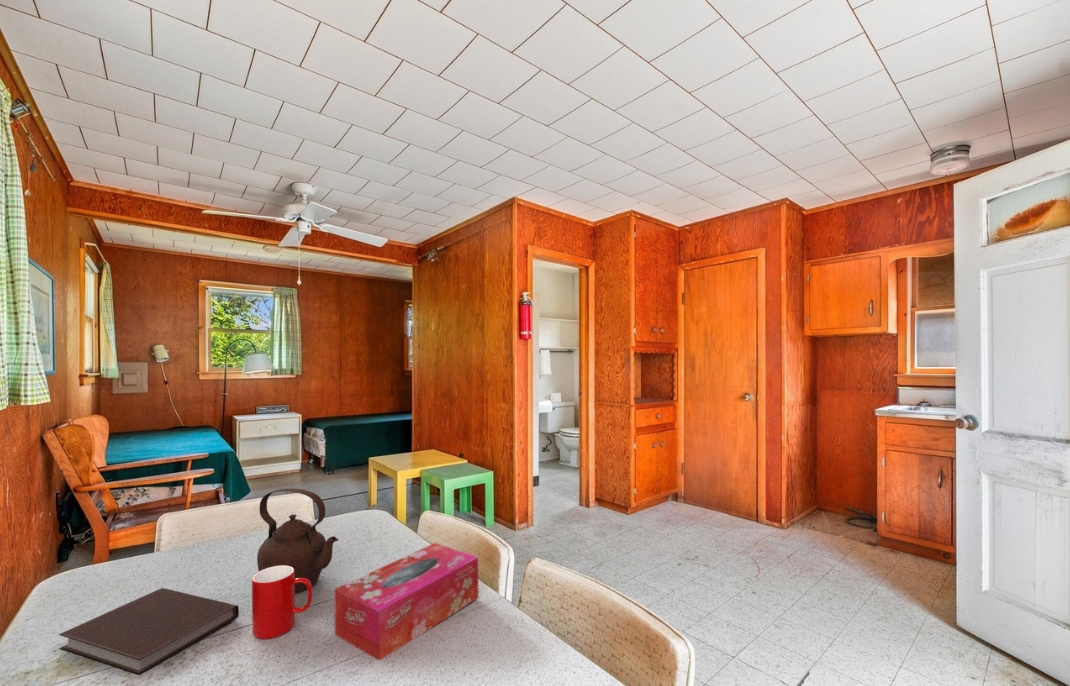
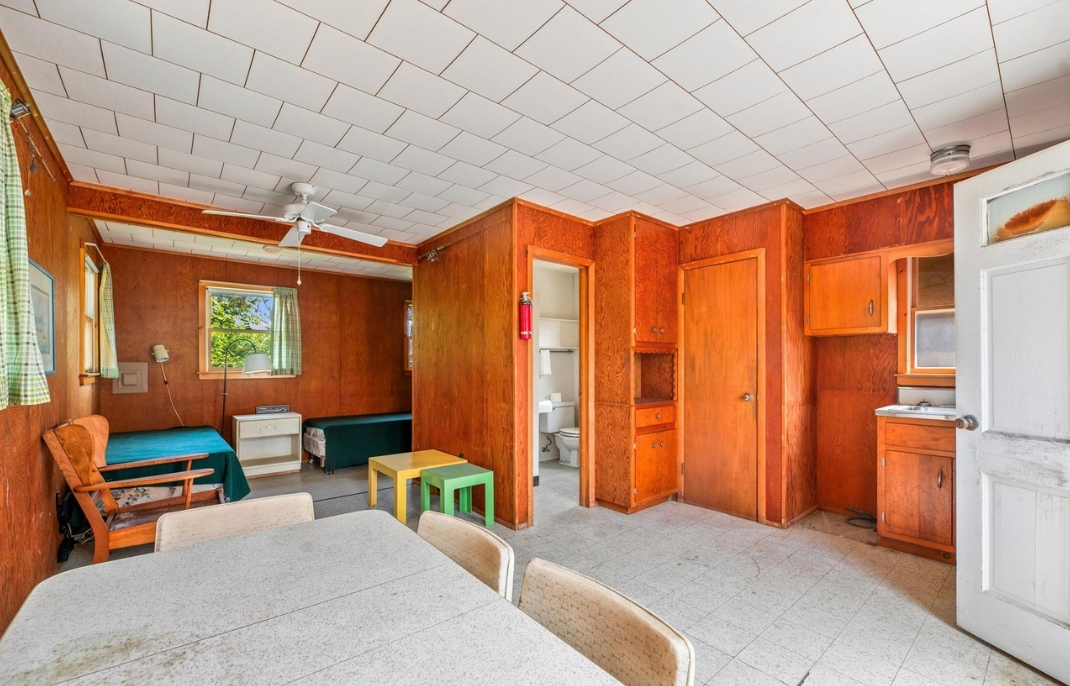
- notebook [58,587,240,676]
- tissue box [333,542,479,661]
- teapot [256,487,339,594]
- cup [251,565,313,640]
